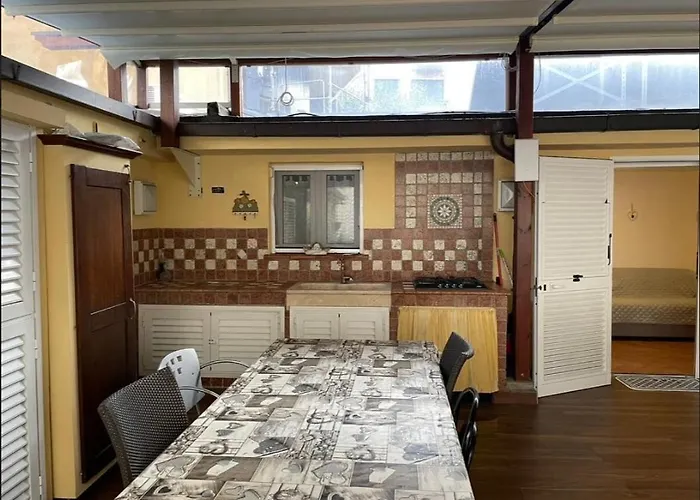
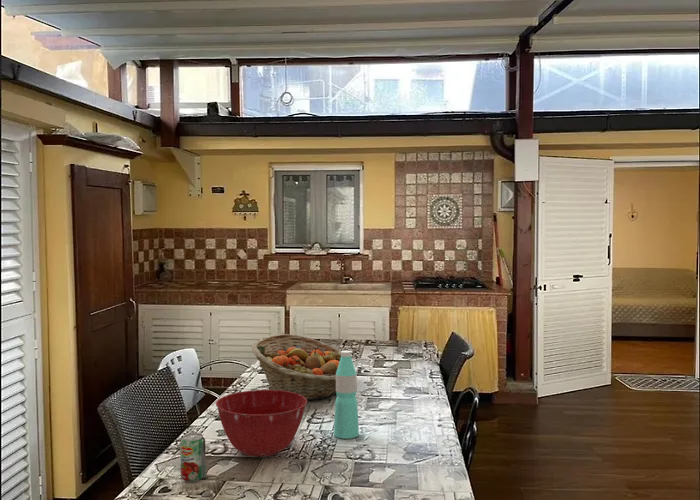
+ fruit basket [251,333,341,401]
+ mixing bowl [215,389,308,458]
+ water bottle [333,350,360,440]
+ beverage can [179,432,207,483]
